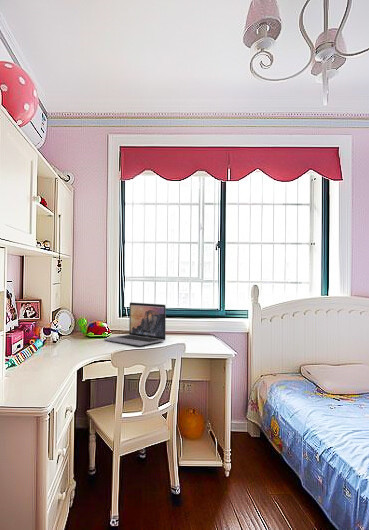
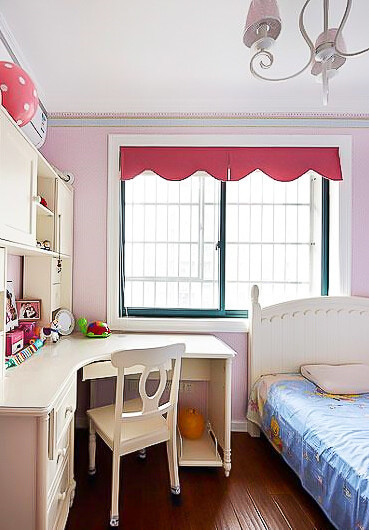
- laptop [103,302,167,346]
